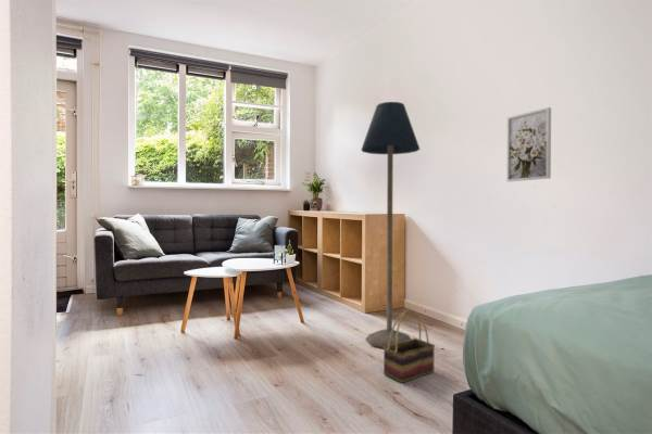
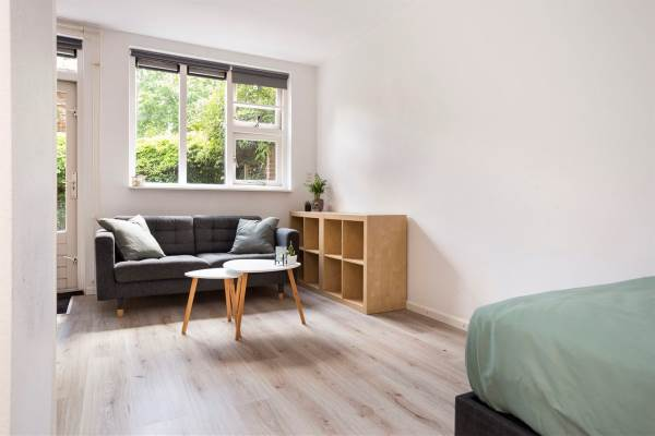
- floor lamp [361,101,422,348]
- wall art [505,106,552,182]
- basket [383,308,436,384]
